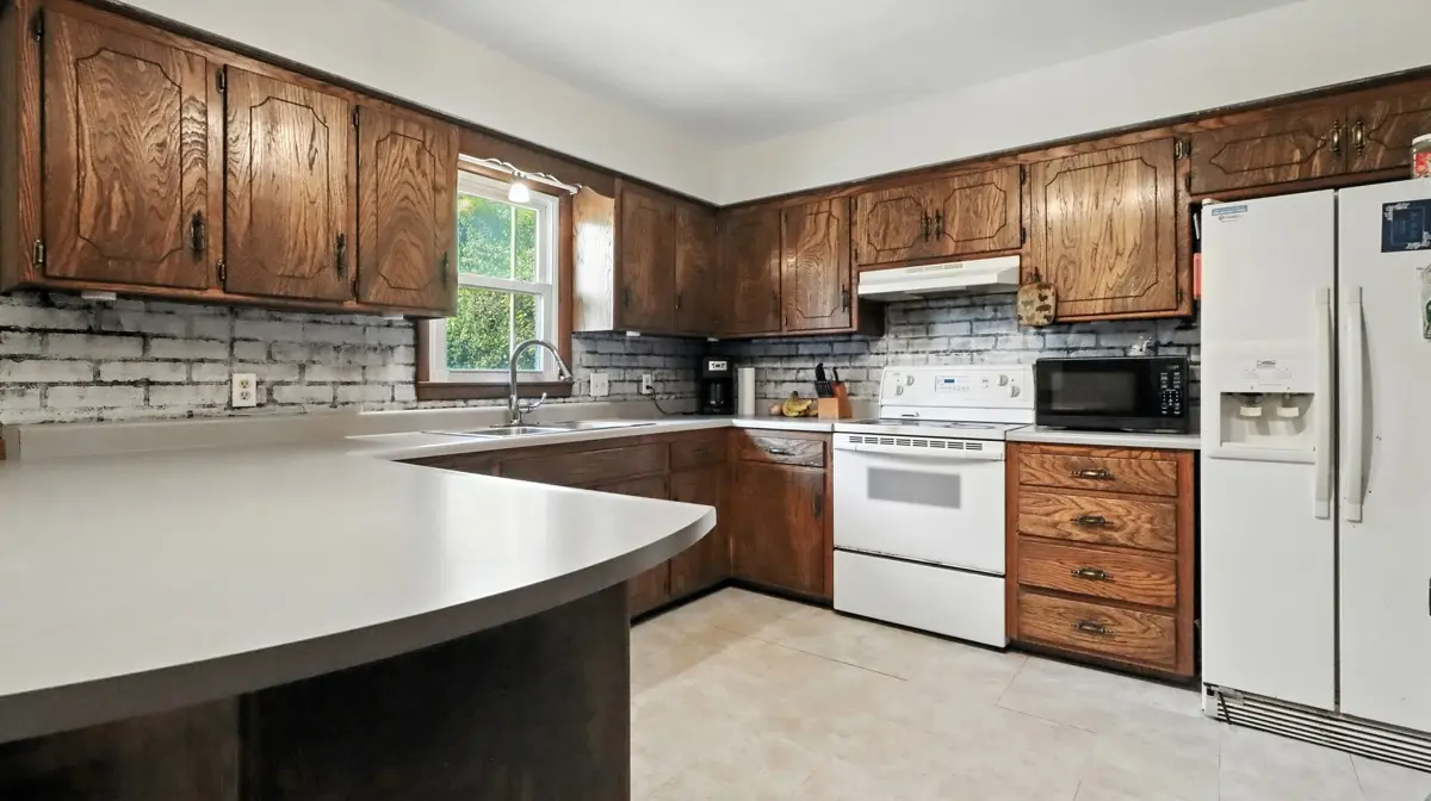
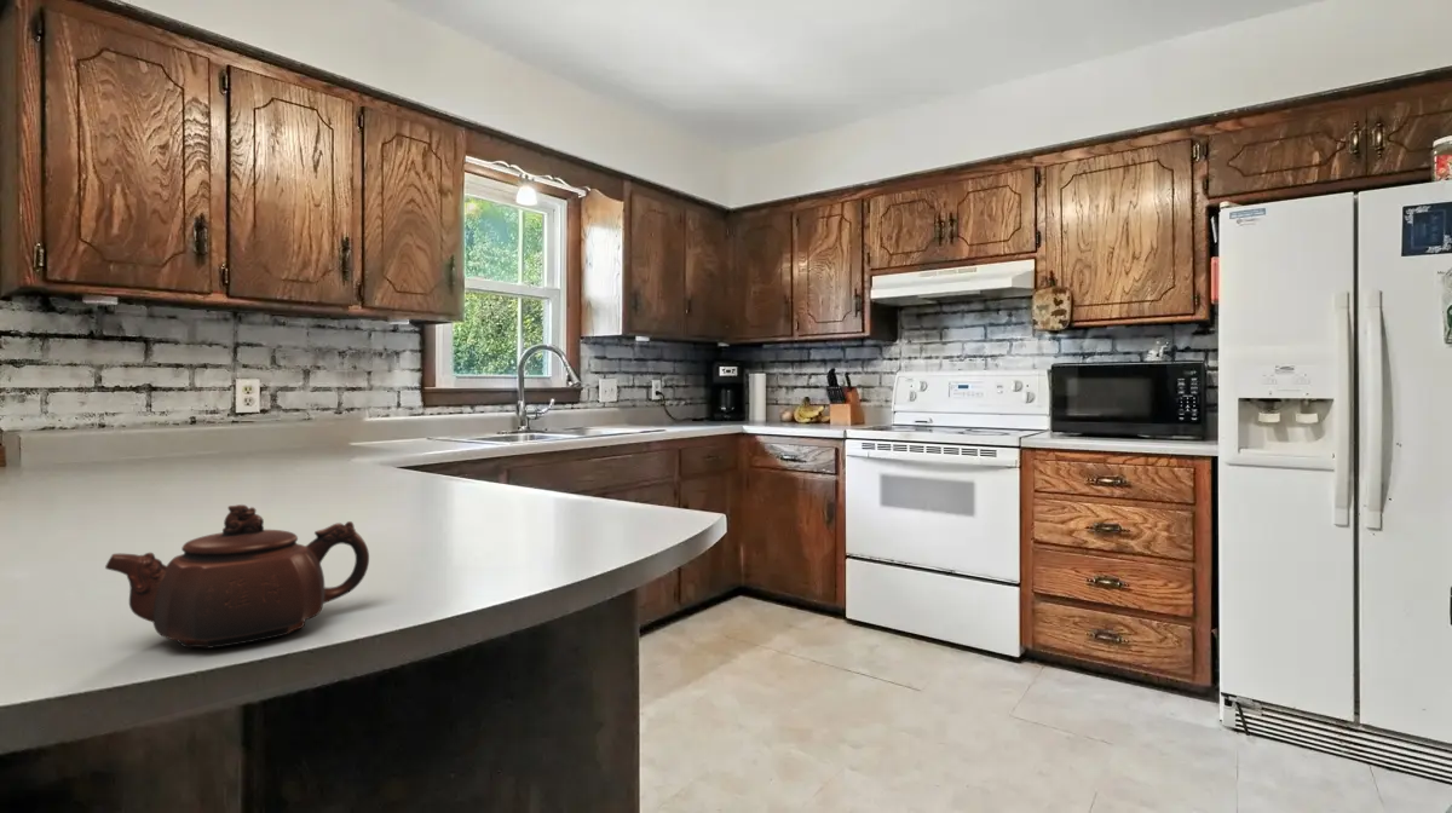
+ teapot [104,503,370,650]
